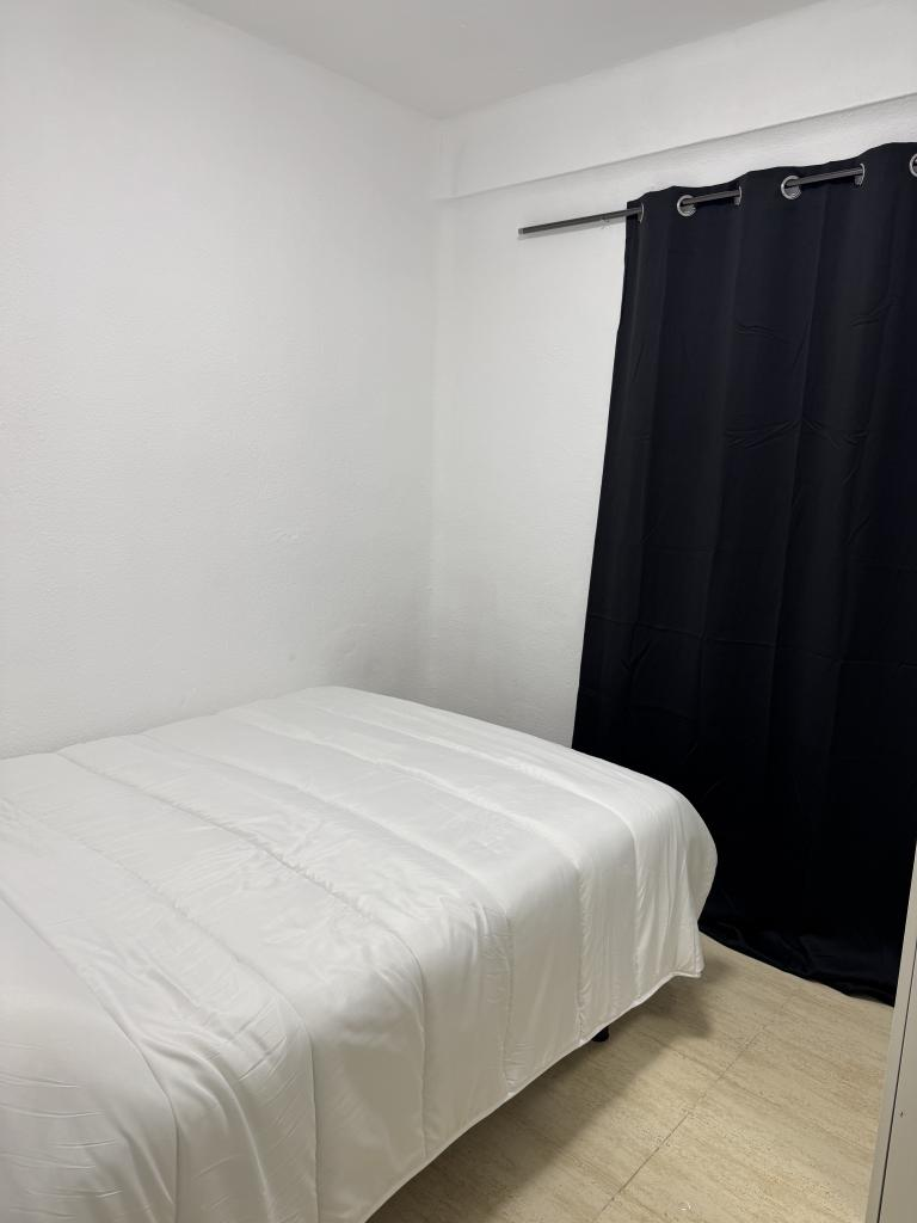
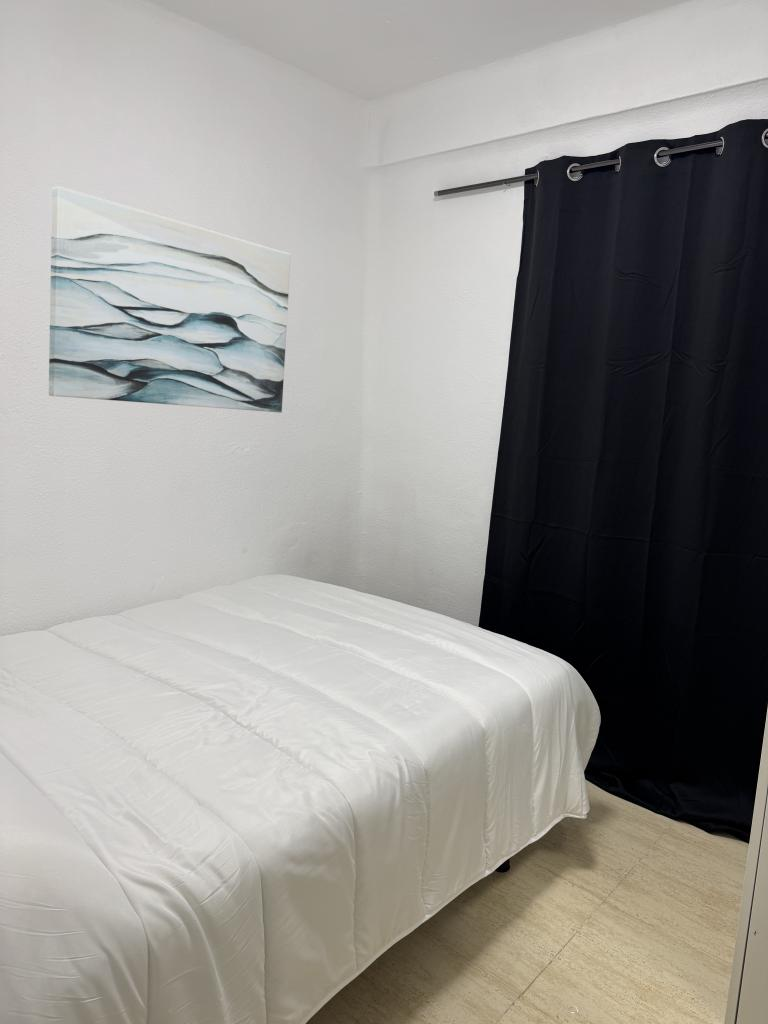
+ wall art [48,185,292,413]
